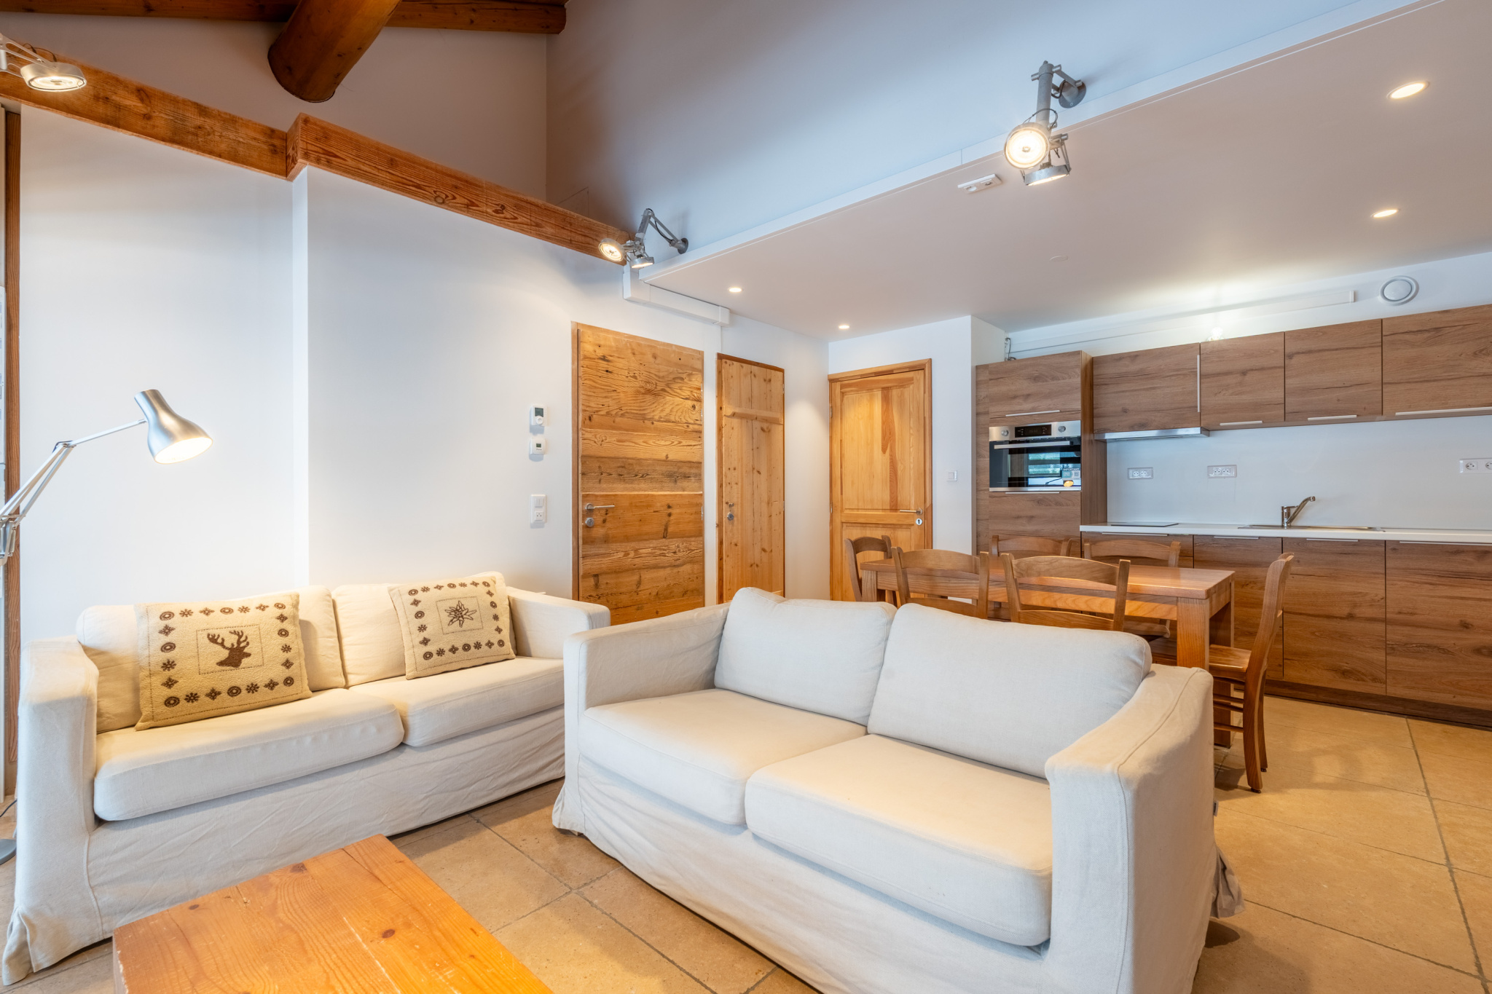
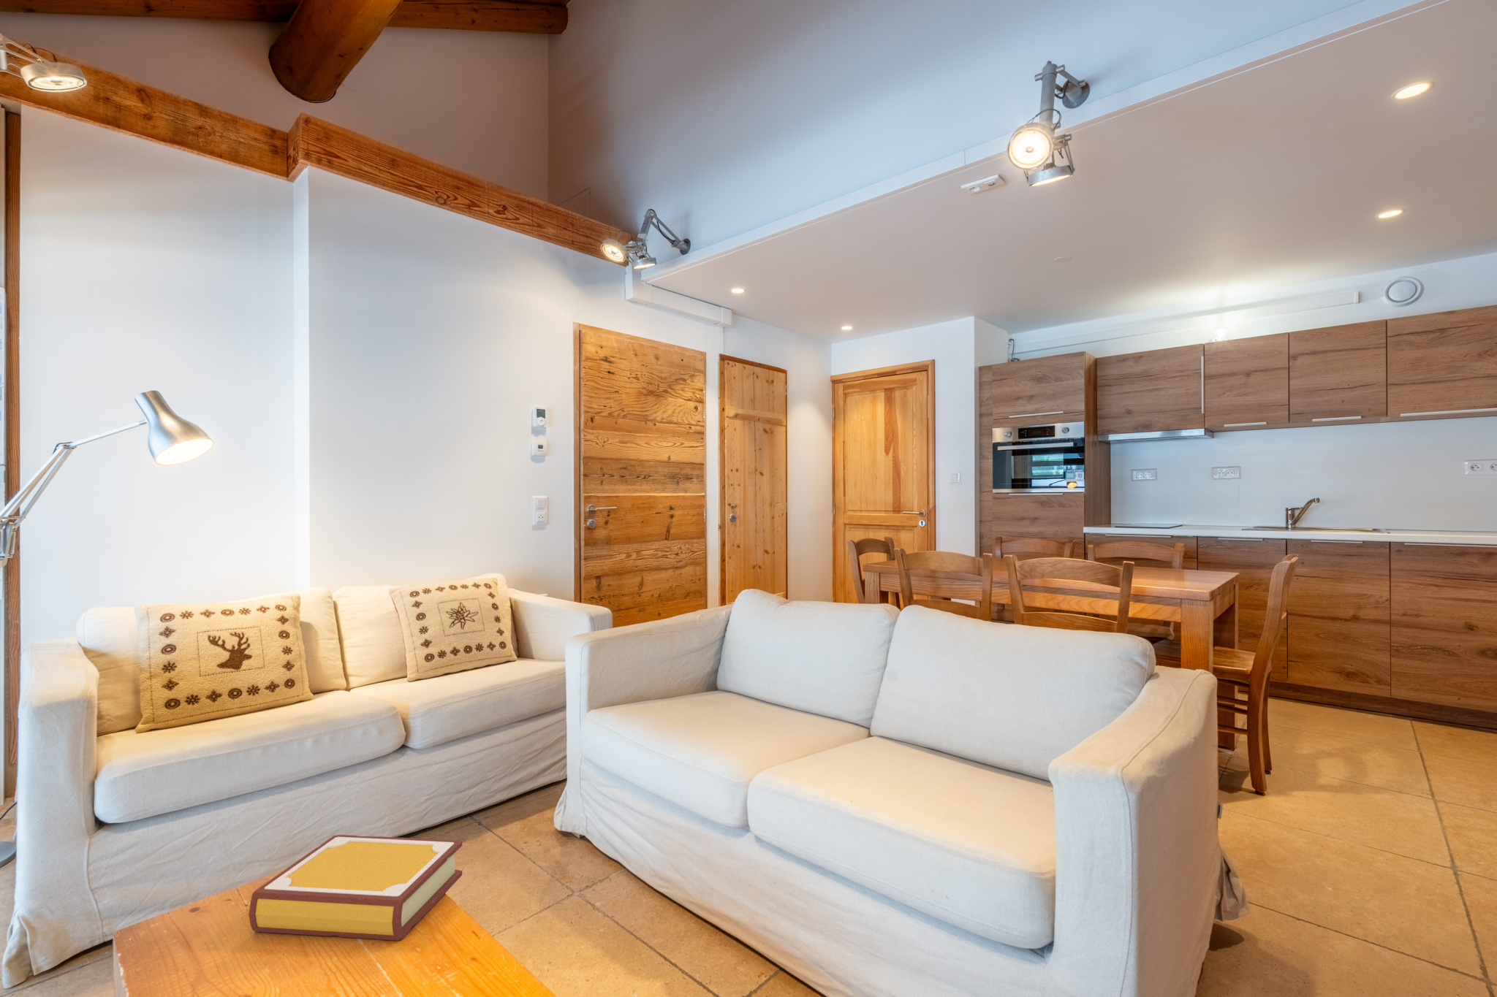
+ book [248,835,463,941]
